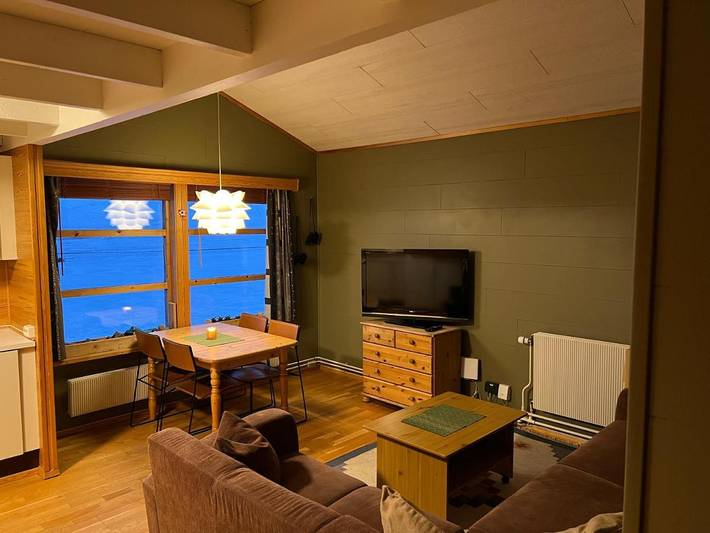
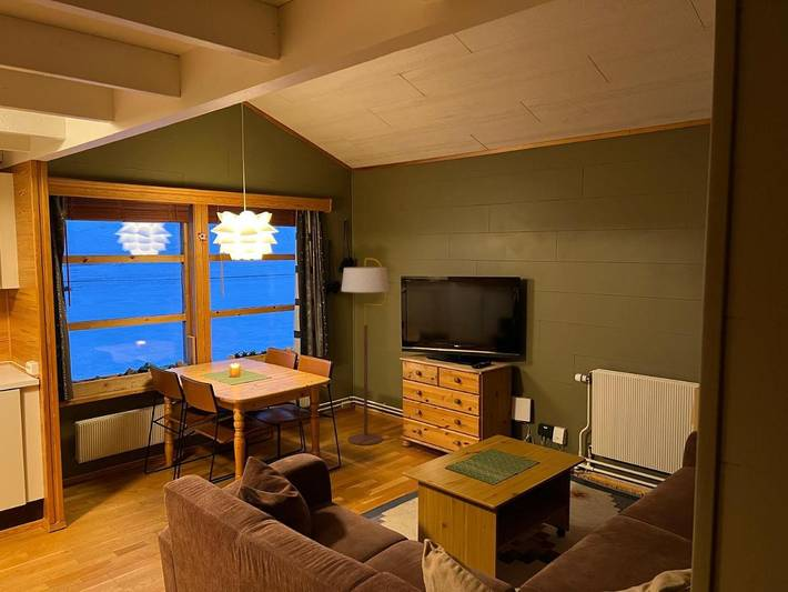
+ floor lamp [341,257,391,445]
